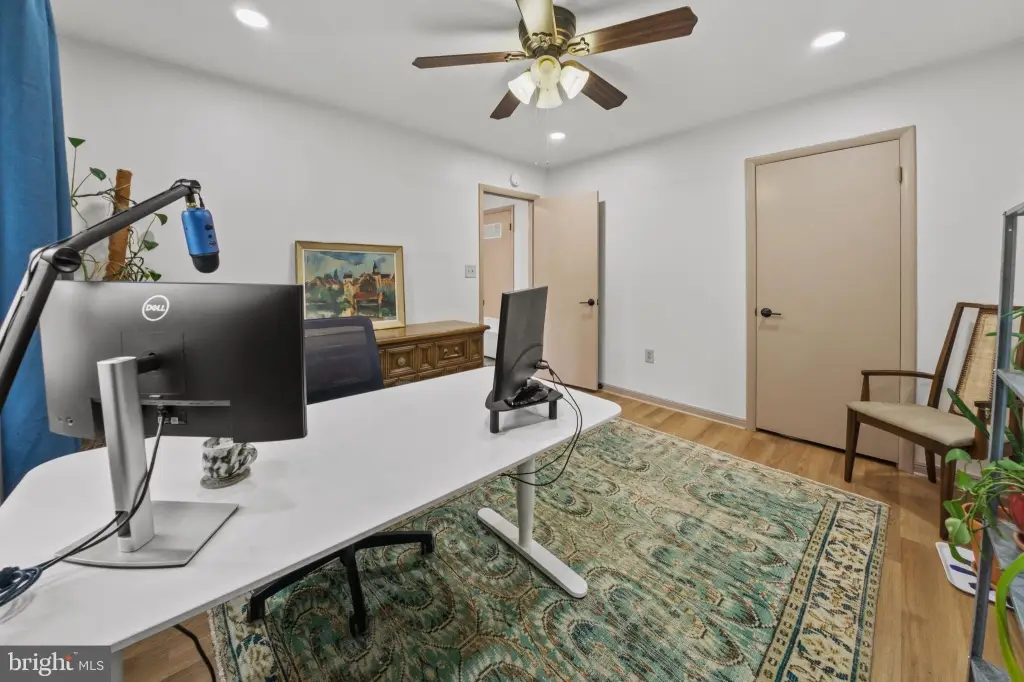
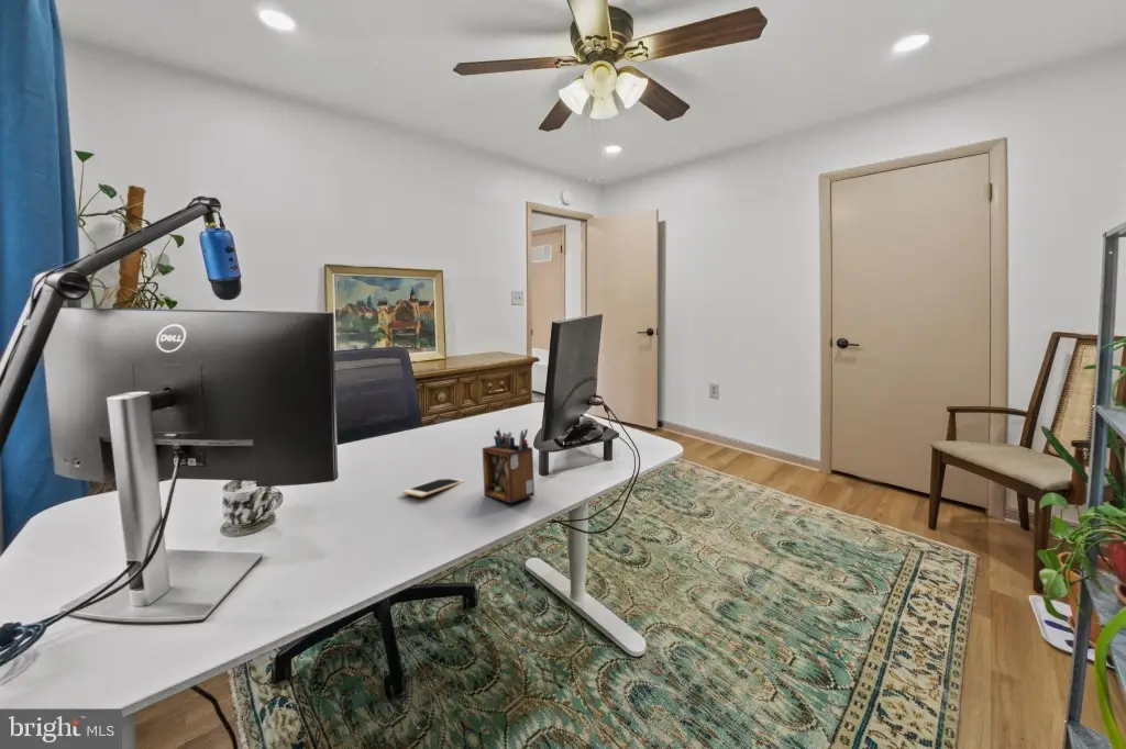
+ cell phone [401,478,466,498]
+ desk organizer [482,427,536,504]
